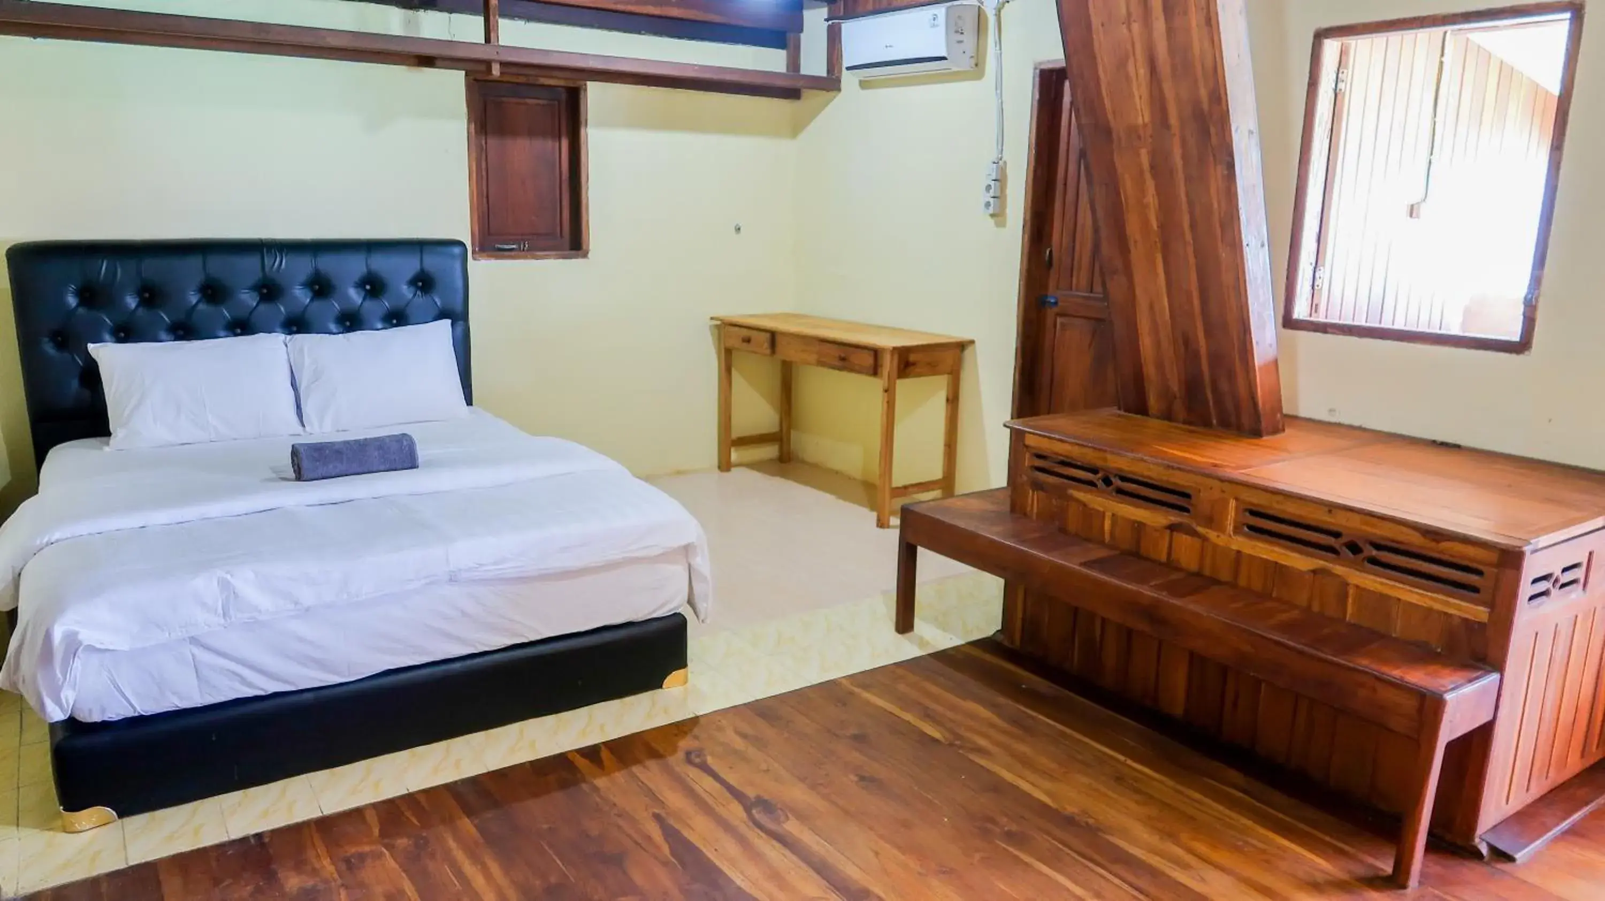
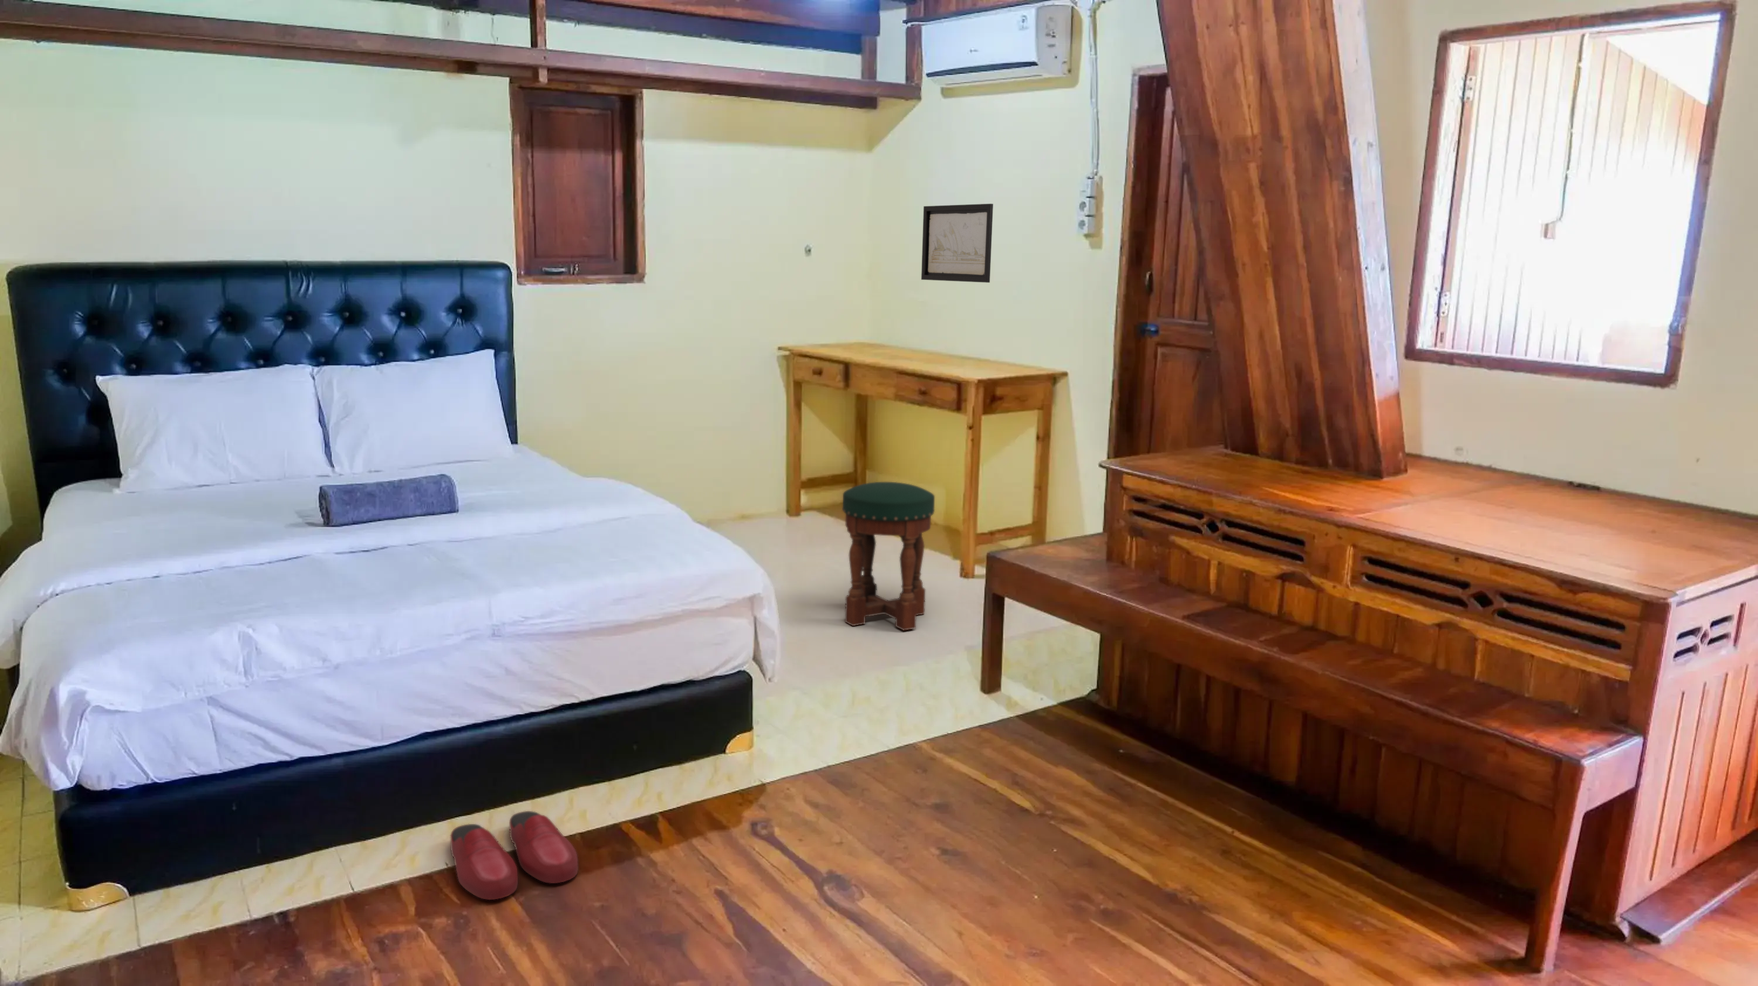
+ stool [842,482,936,631]
+ slippers [449,810,578,900]
+ wall art [920,203,994,284]
